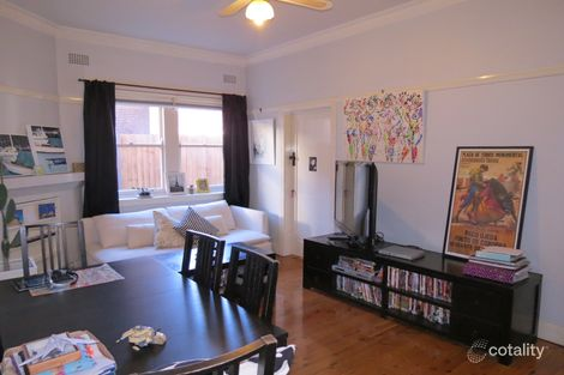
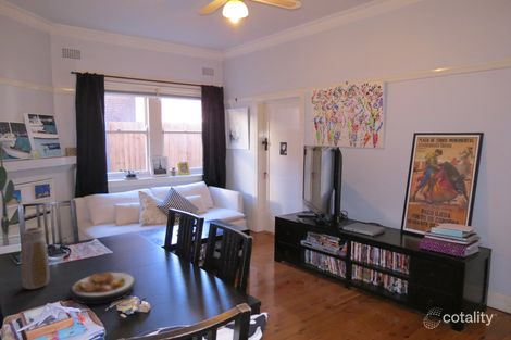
+ vase [20,226,51,290]
+ plate [68,270,137,305]
